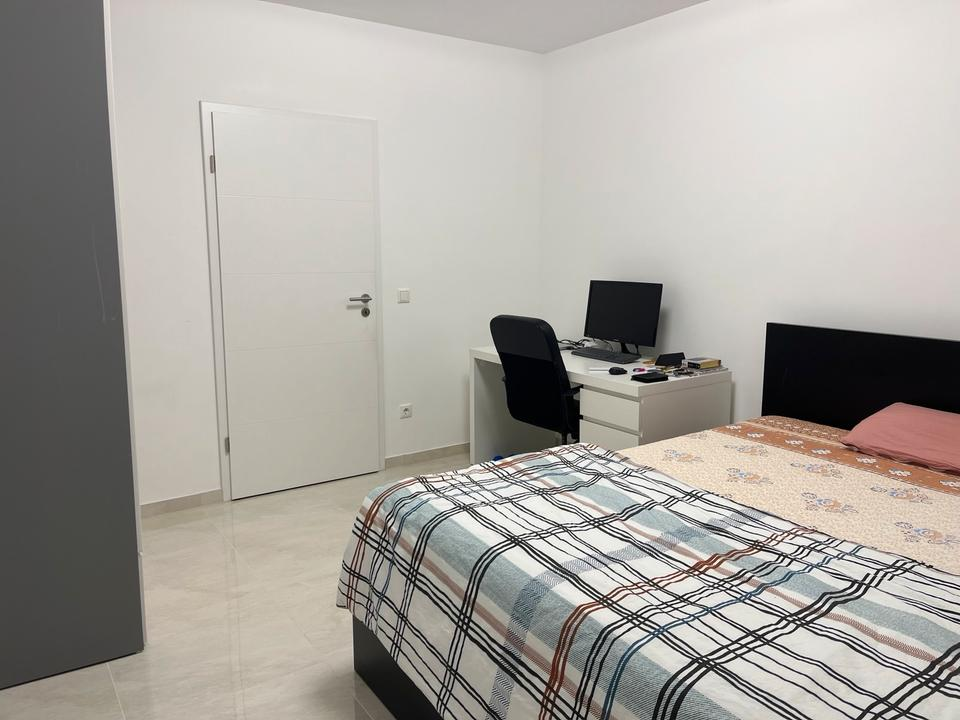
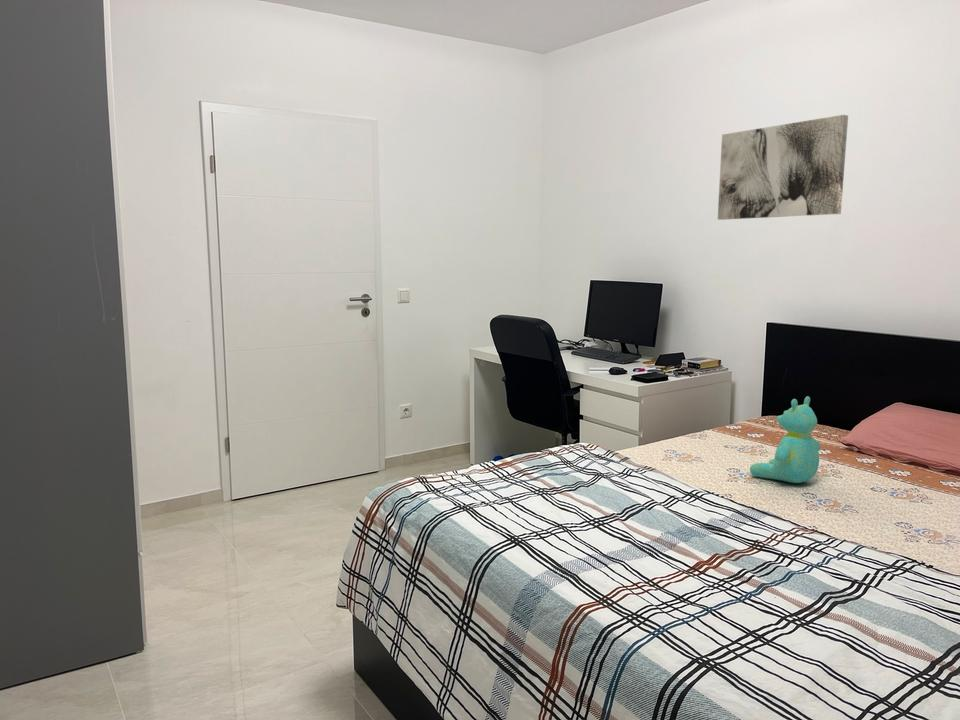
+ wall art [717,114,849,221]
+ teddy bear [749,395,821,484]
